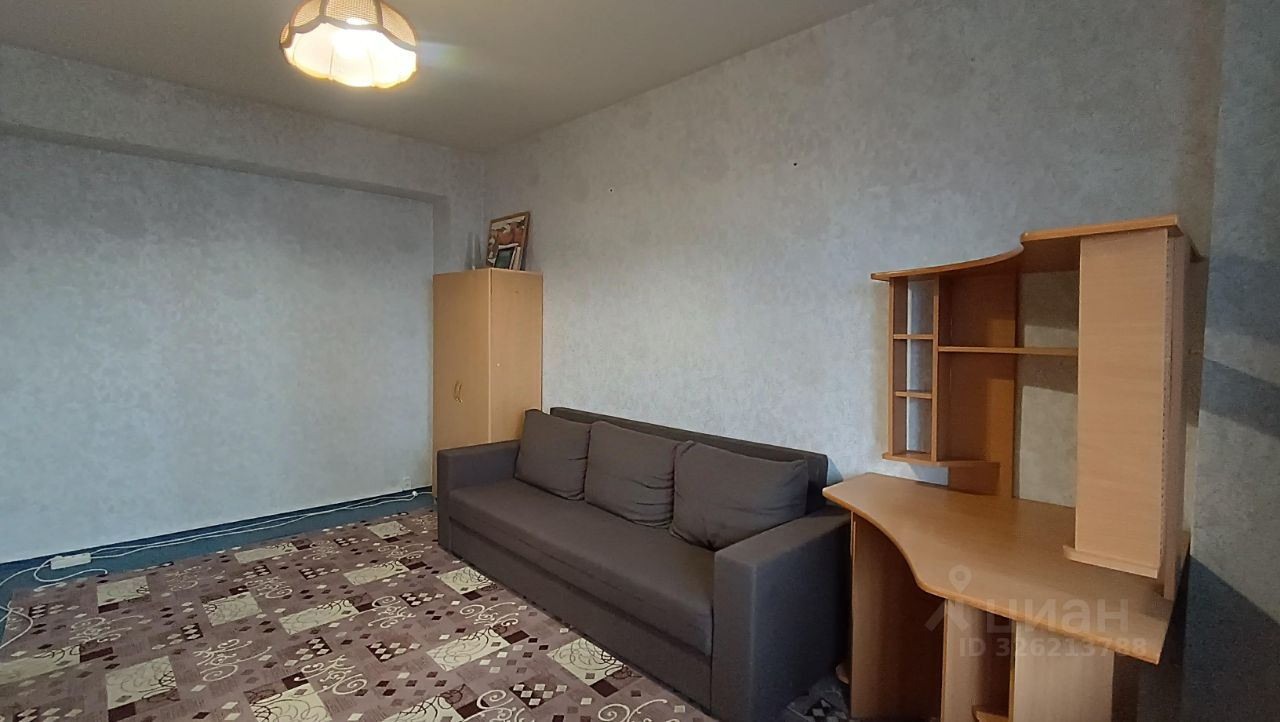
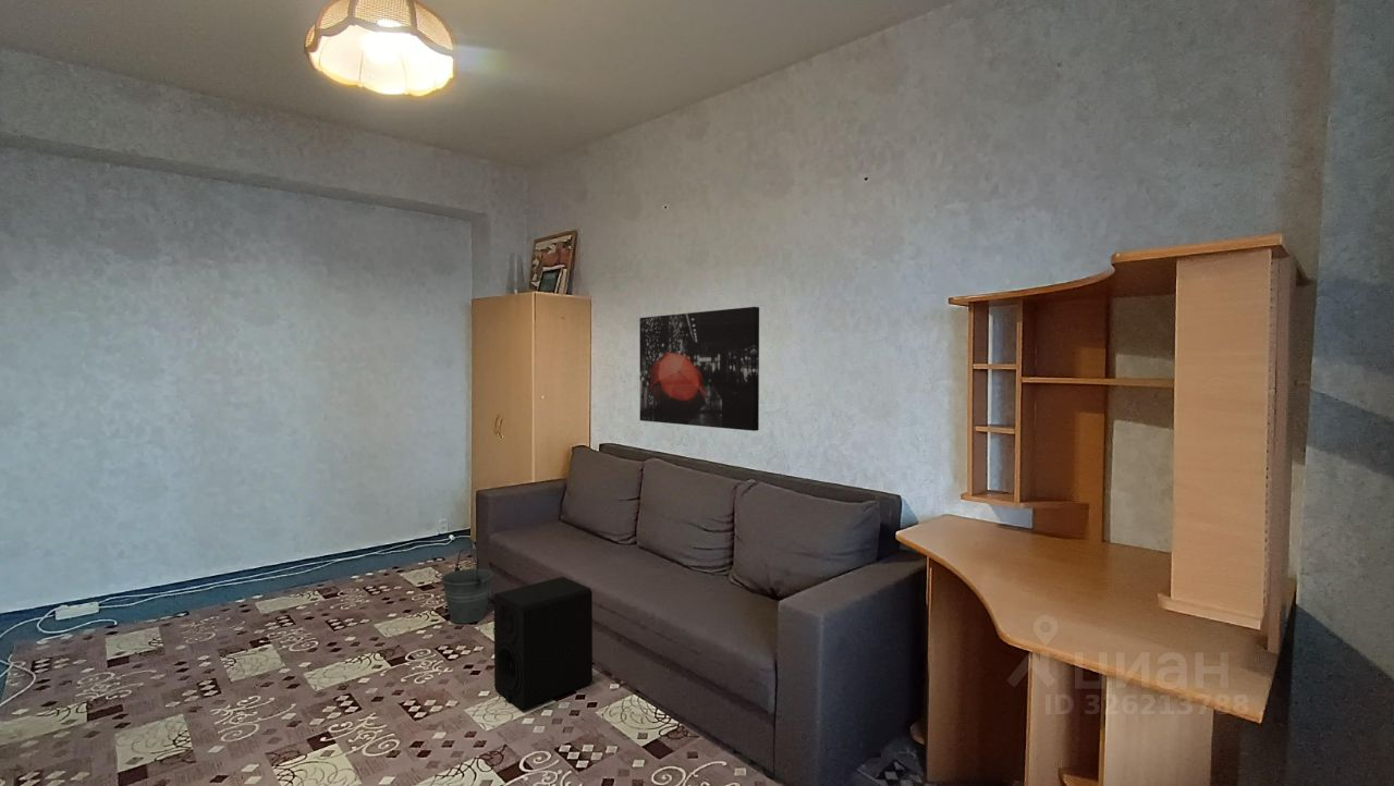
+ speaker [492,576,594,711]
+ bucket [440,548,494,625]
+ wall art [638,306,760,432]
